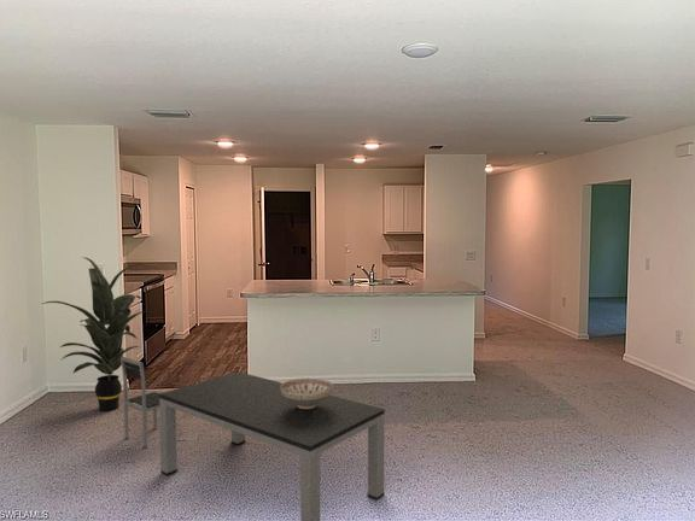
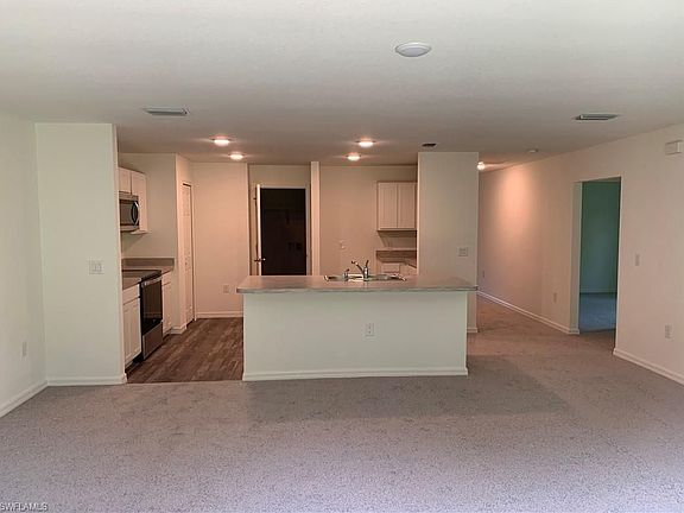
- indoor plant [41,256,151,412]
- dining table [121,356,386,521]
- decorative bowl [280,377,334,409]
